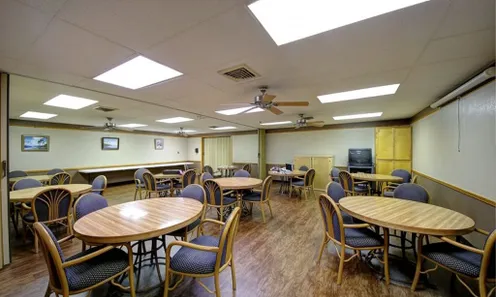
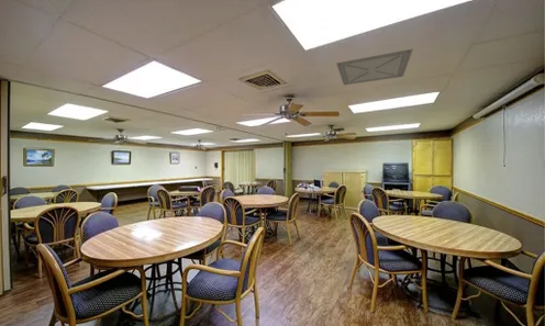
+ ceiling vent [335,48,414,86]
